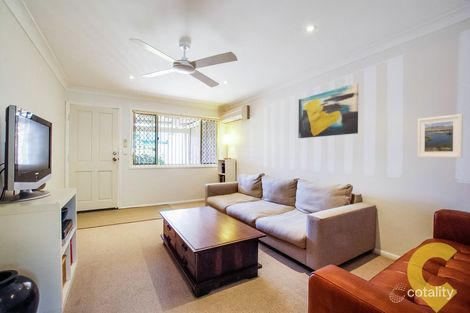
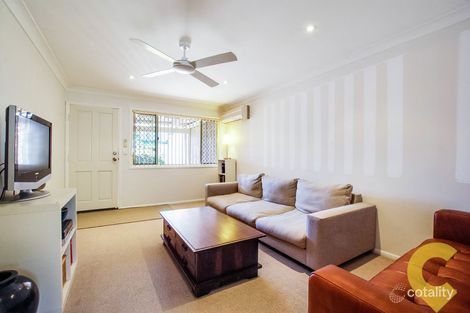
- wall art [297,82,359,139]
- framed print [416,113,464,159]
